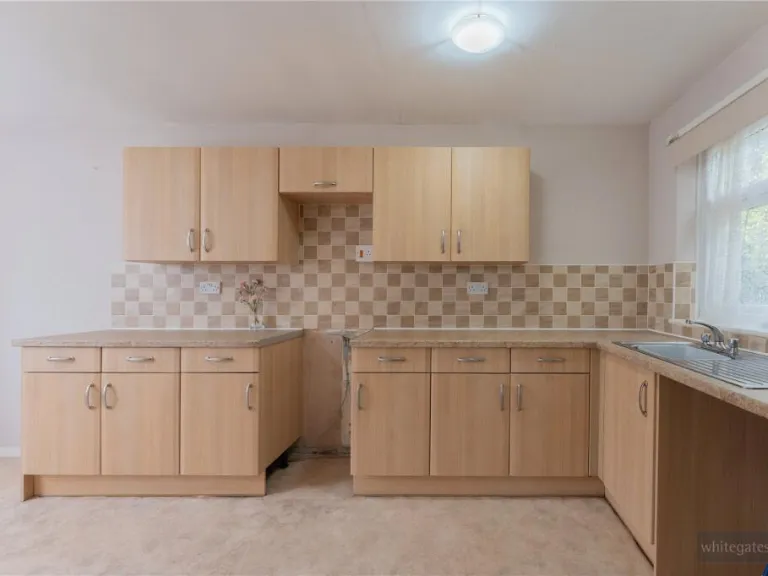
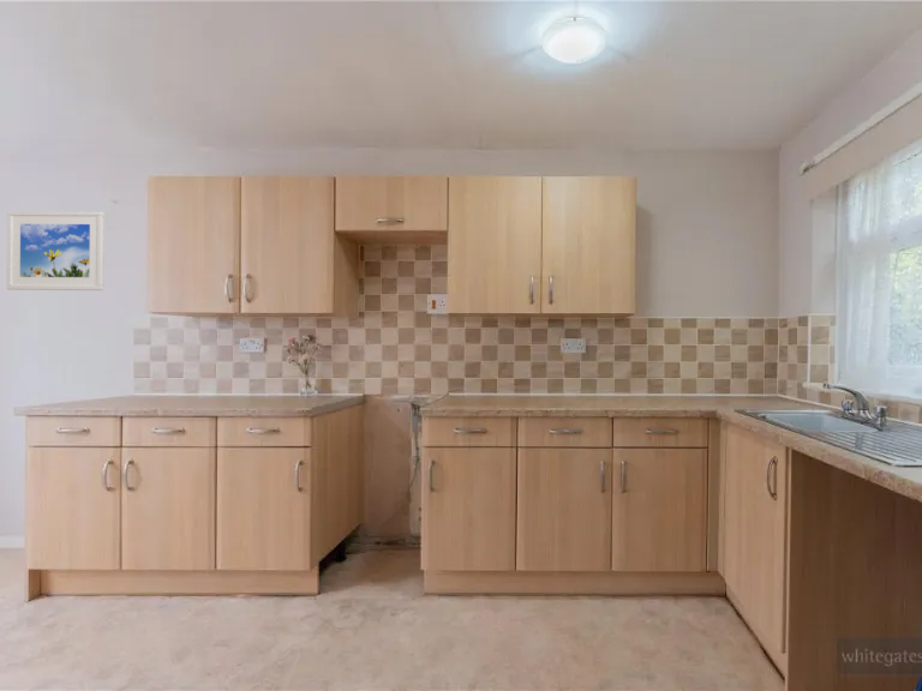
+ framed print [6,210,106,292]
